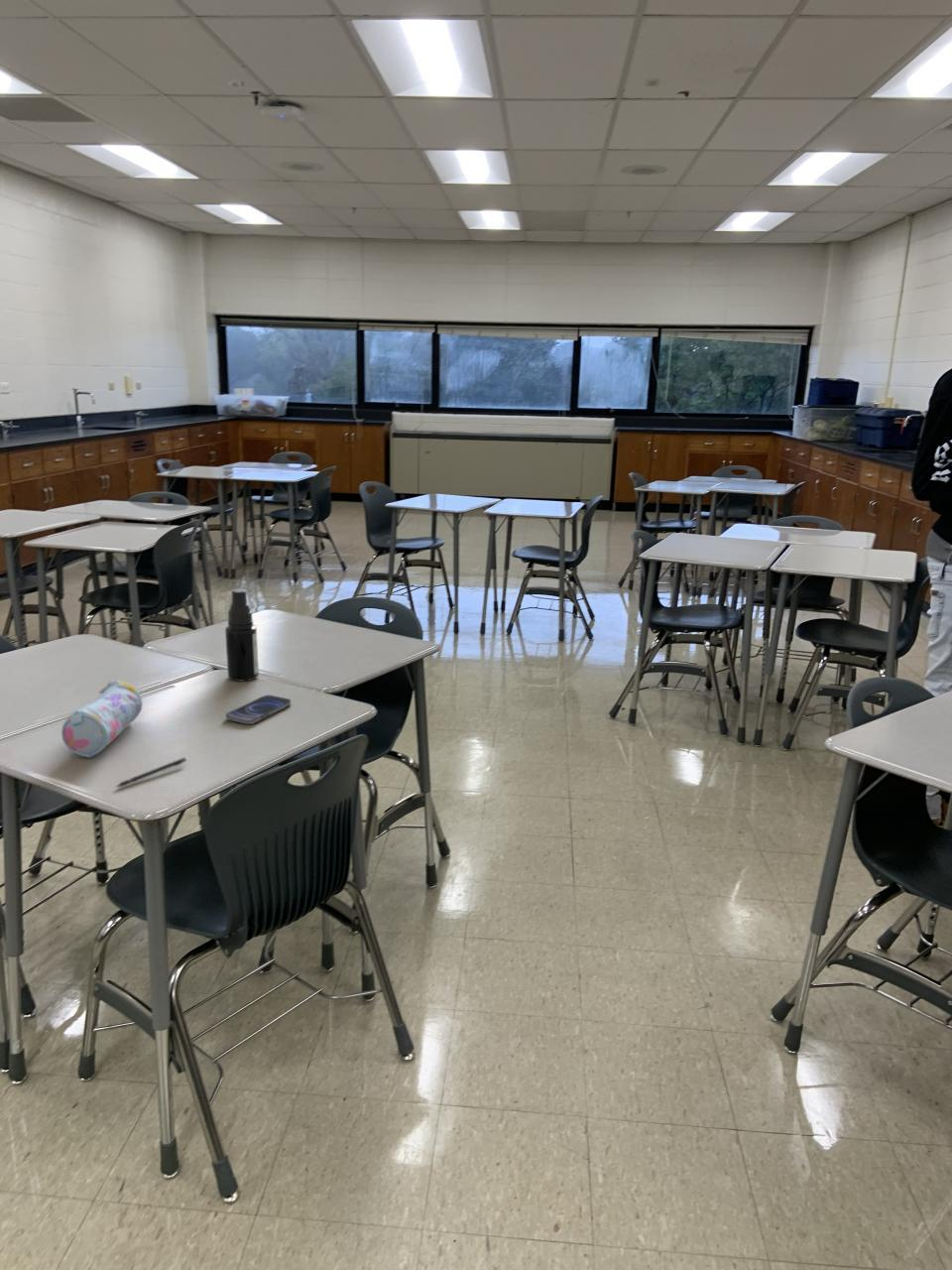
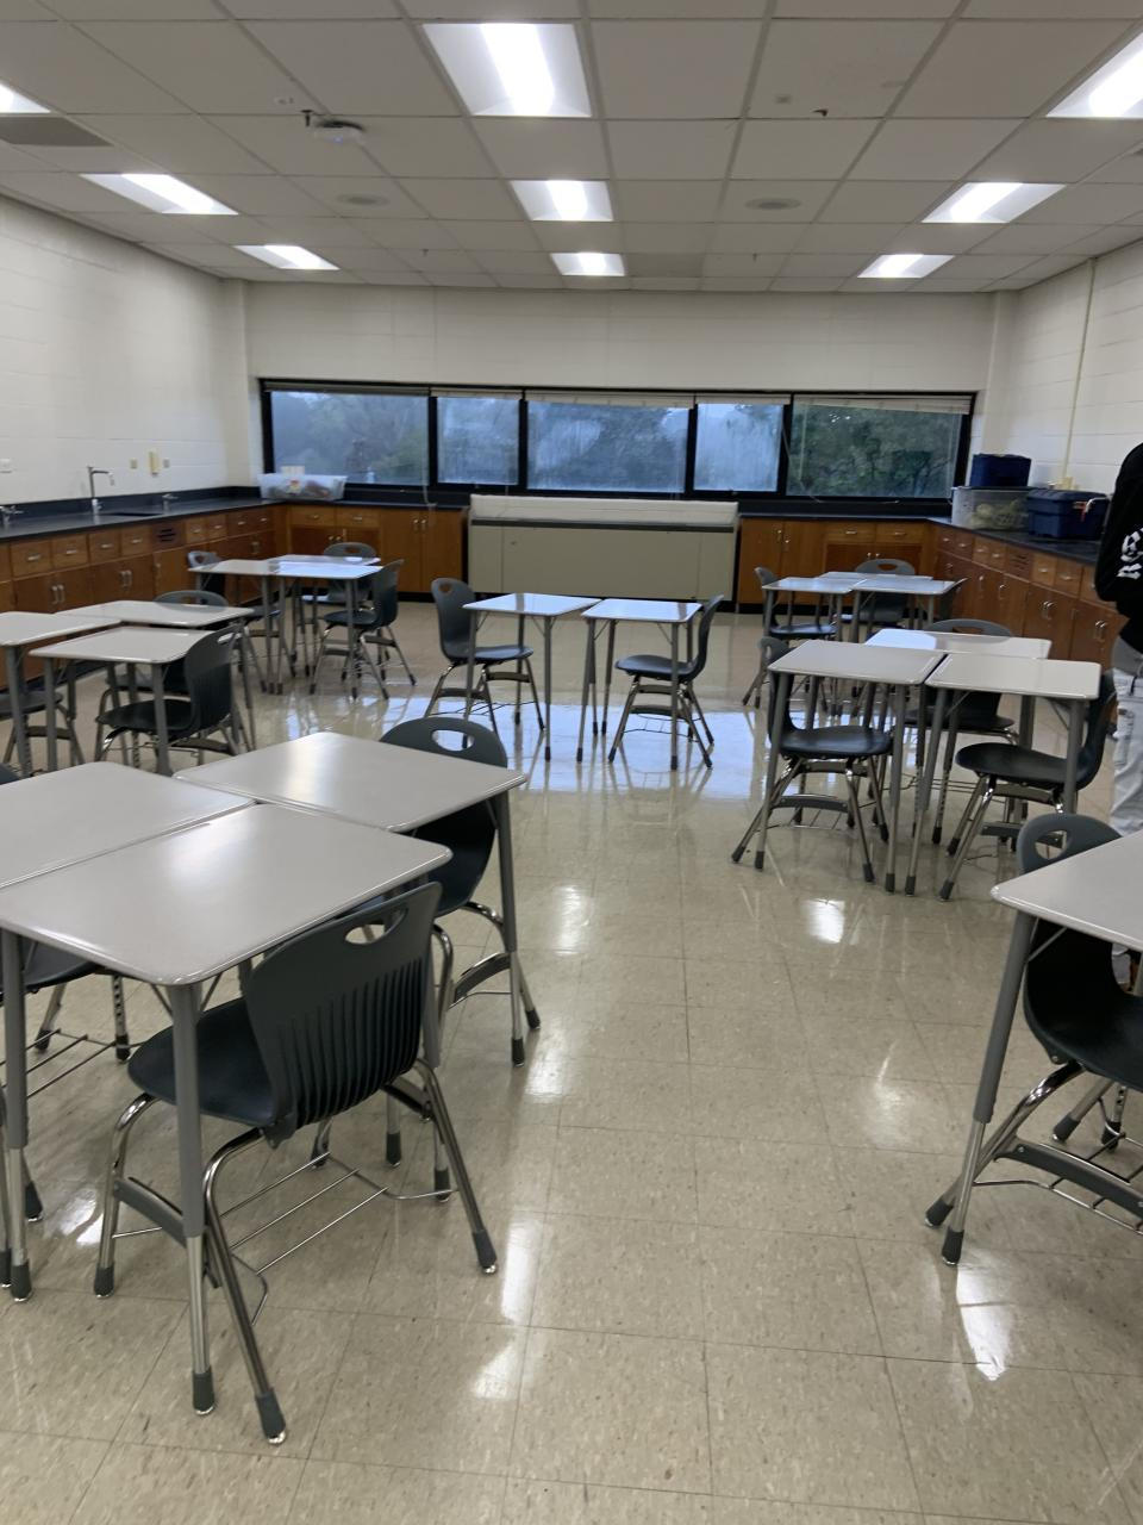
- pen [115,757,187,788]
- smartphone [225,695,292,725]
- pencil case [60,679,143,758]
- spray bottle [224,587,260,682]
